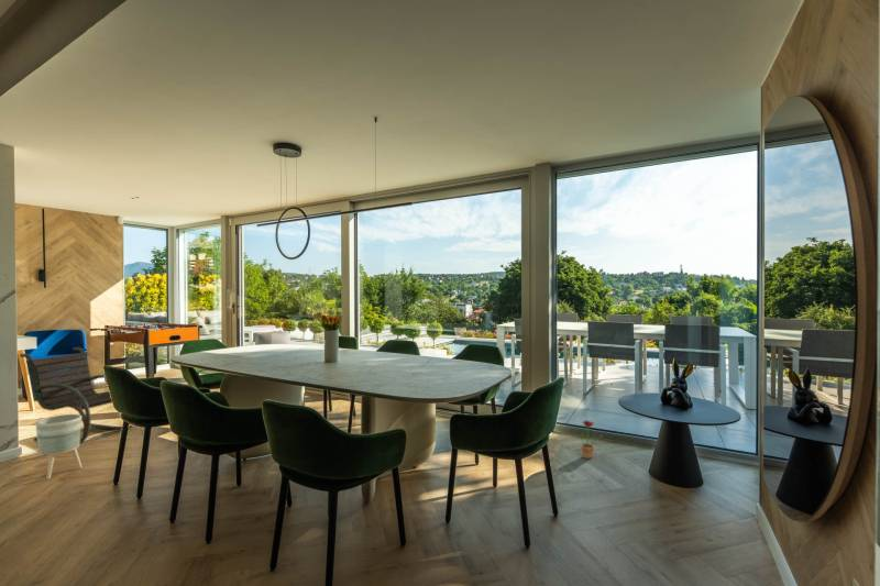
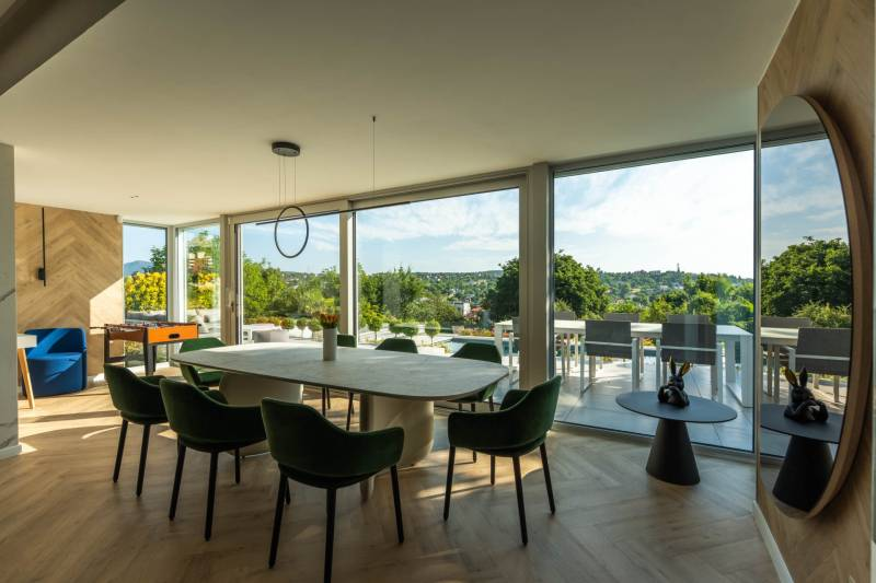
- lounge chair [19,346,134,445]
- planter [34,413,82,480]
- decorative plant [580,420,604,460]
